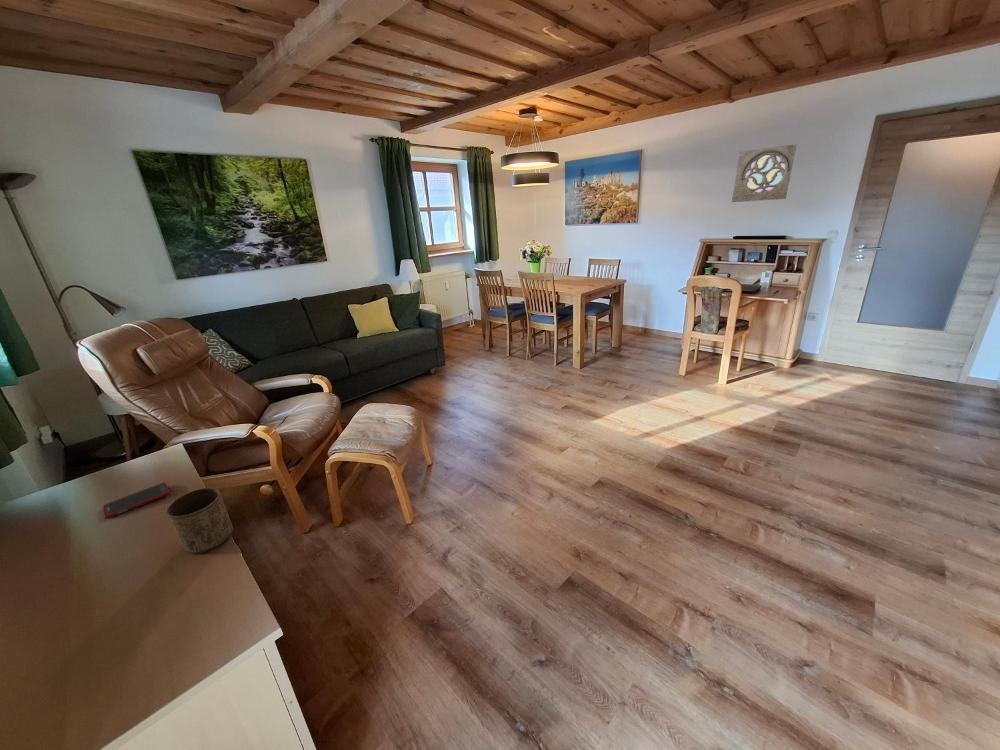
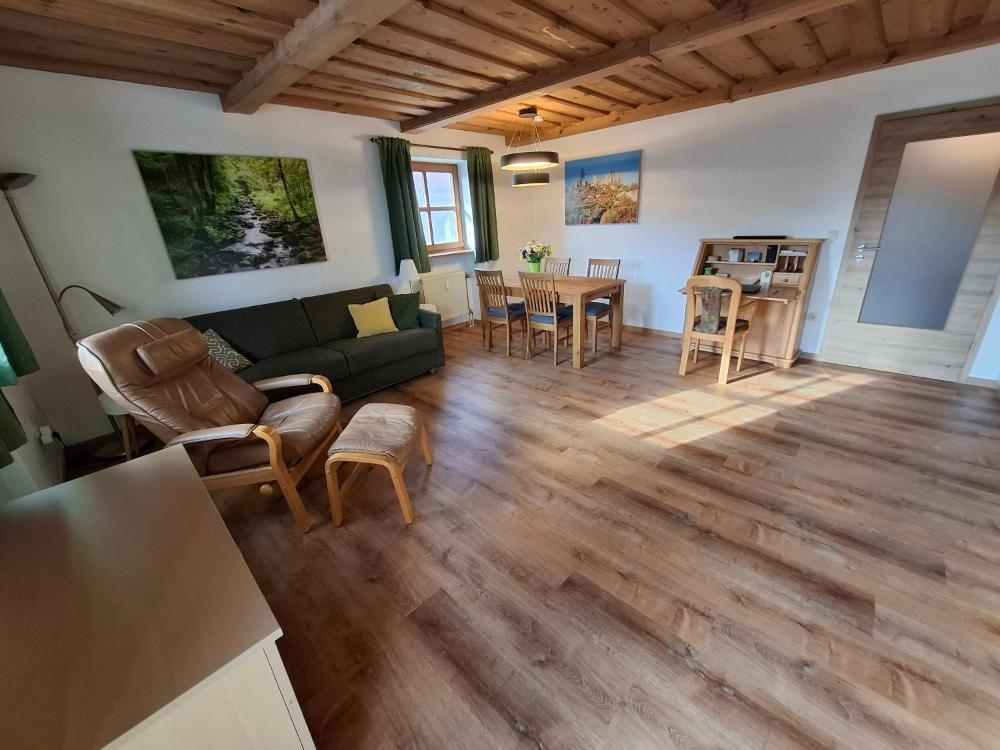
- cell phone [102,482,171,520]
- wall ornament [731,143,798,203]
- cup [165,487,234,555]
